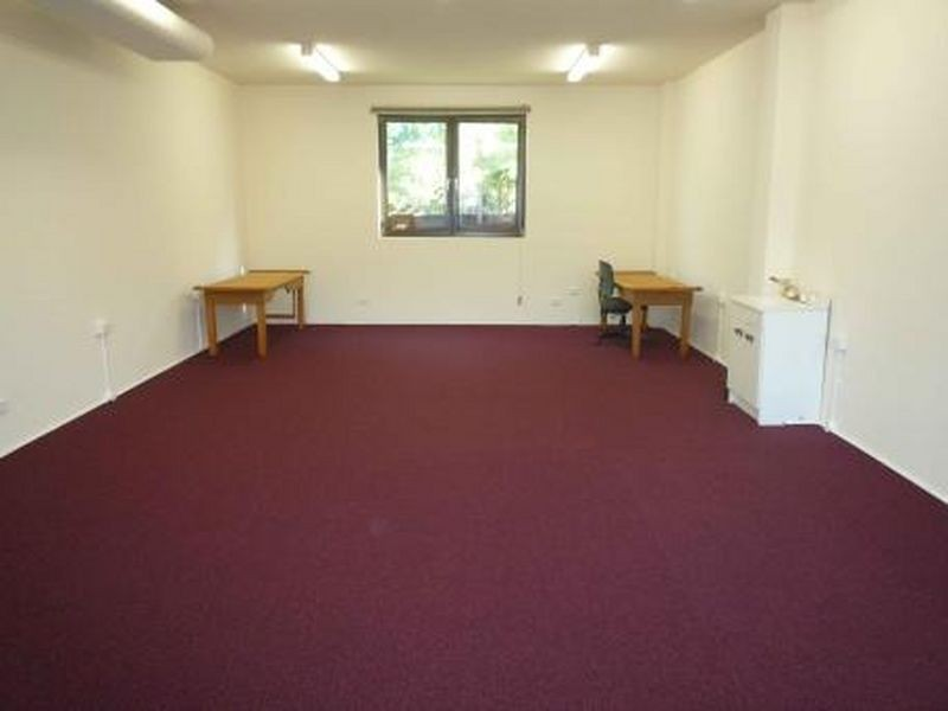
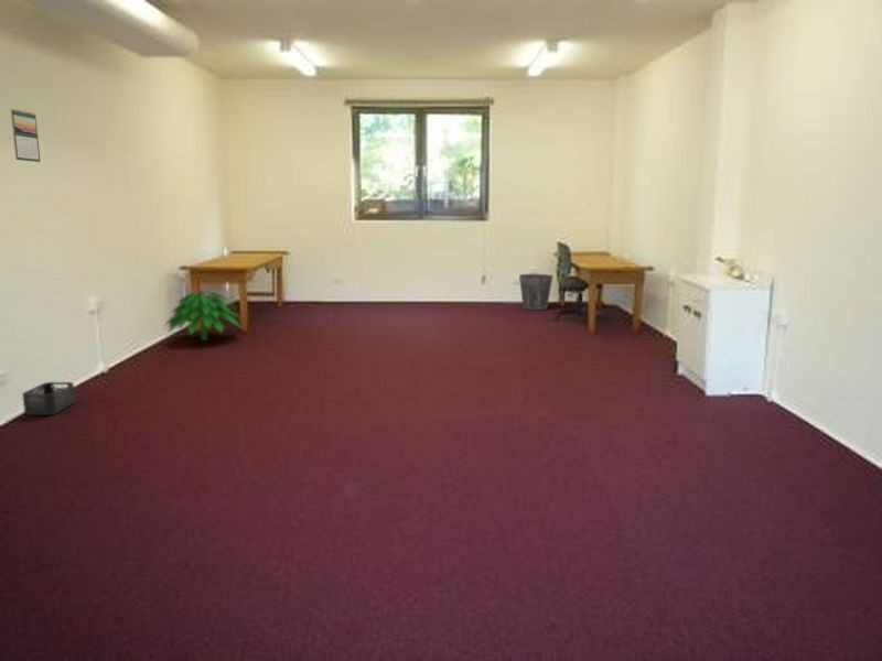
+ waste bin [518,273,555,311]
+ indoor plant [164,286,245,342]
+ calendar [10,108,42,163]
+ storage bin [21,381,76,416]
